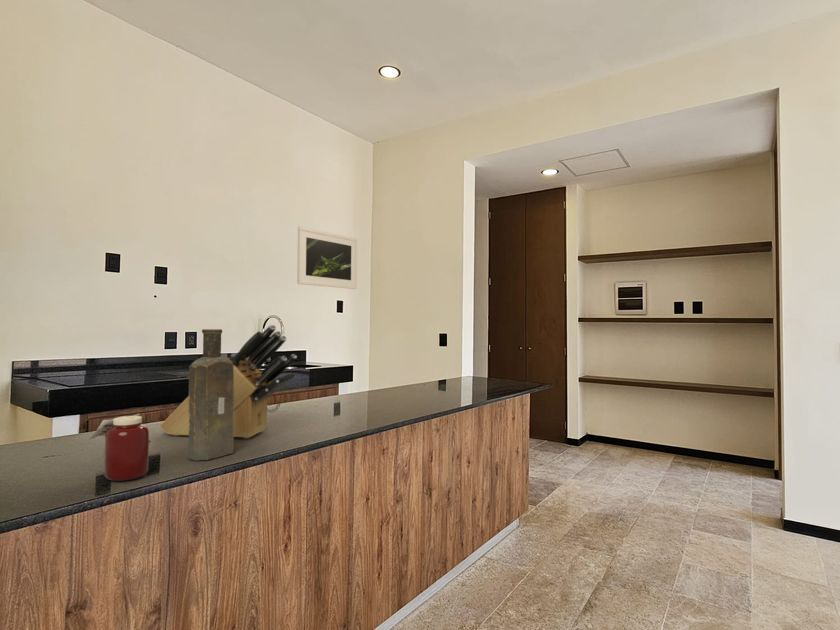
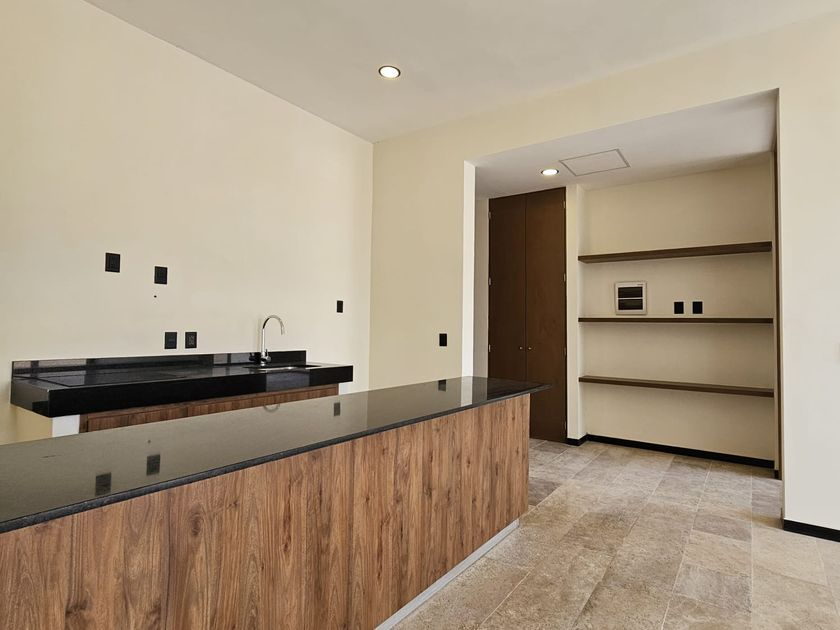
- jar [88,412,150,482]
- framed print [296,226,358,290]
- bottle [187,328,235,461]
- knife block [160,324,298,439]
